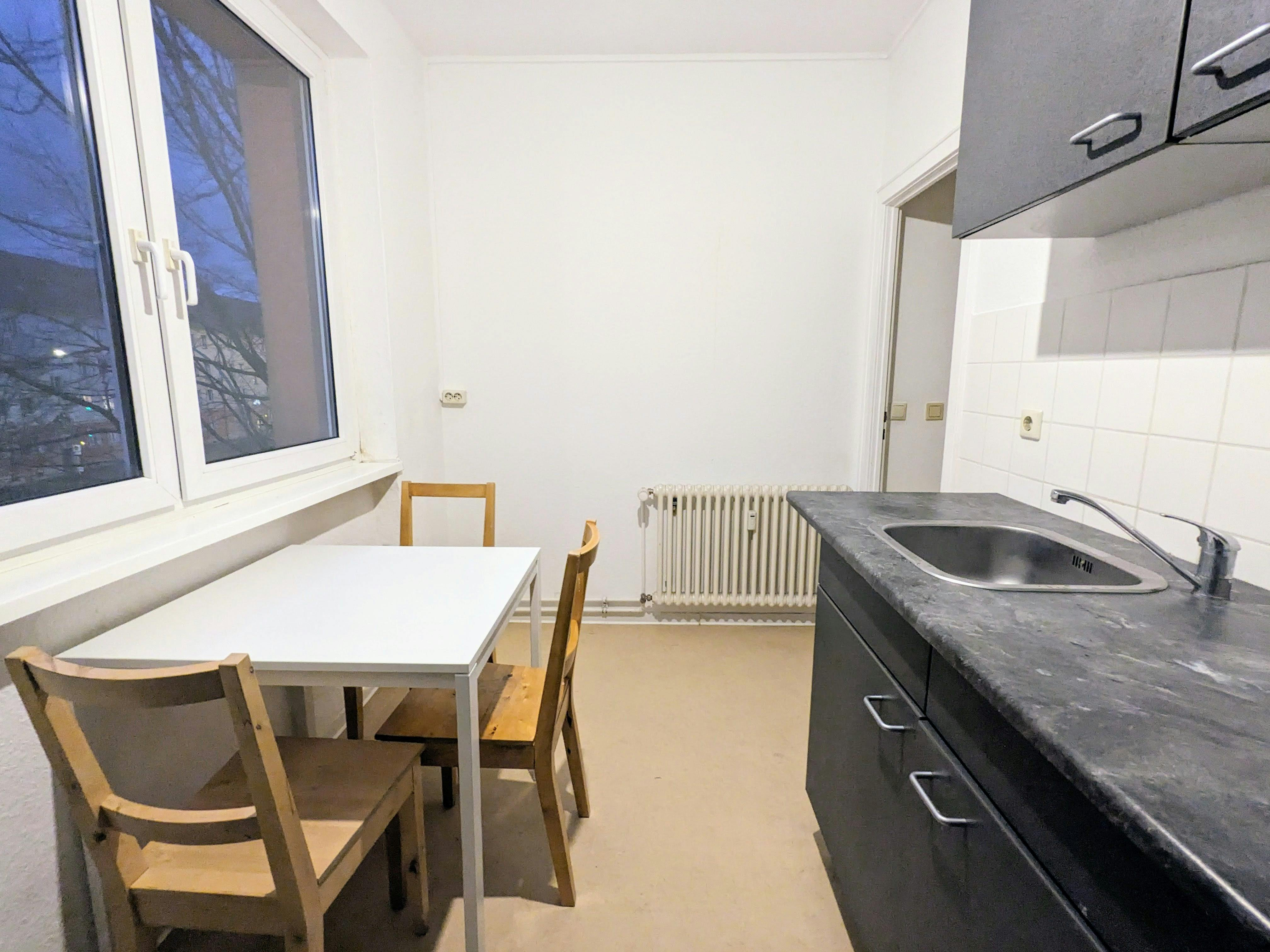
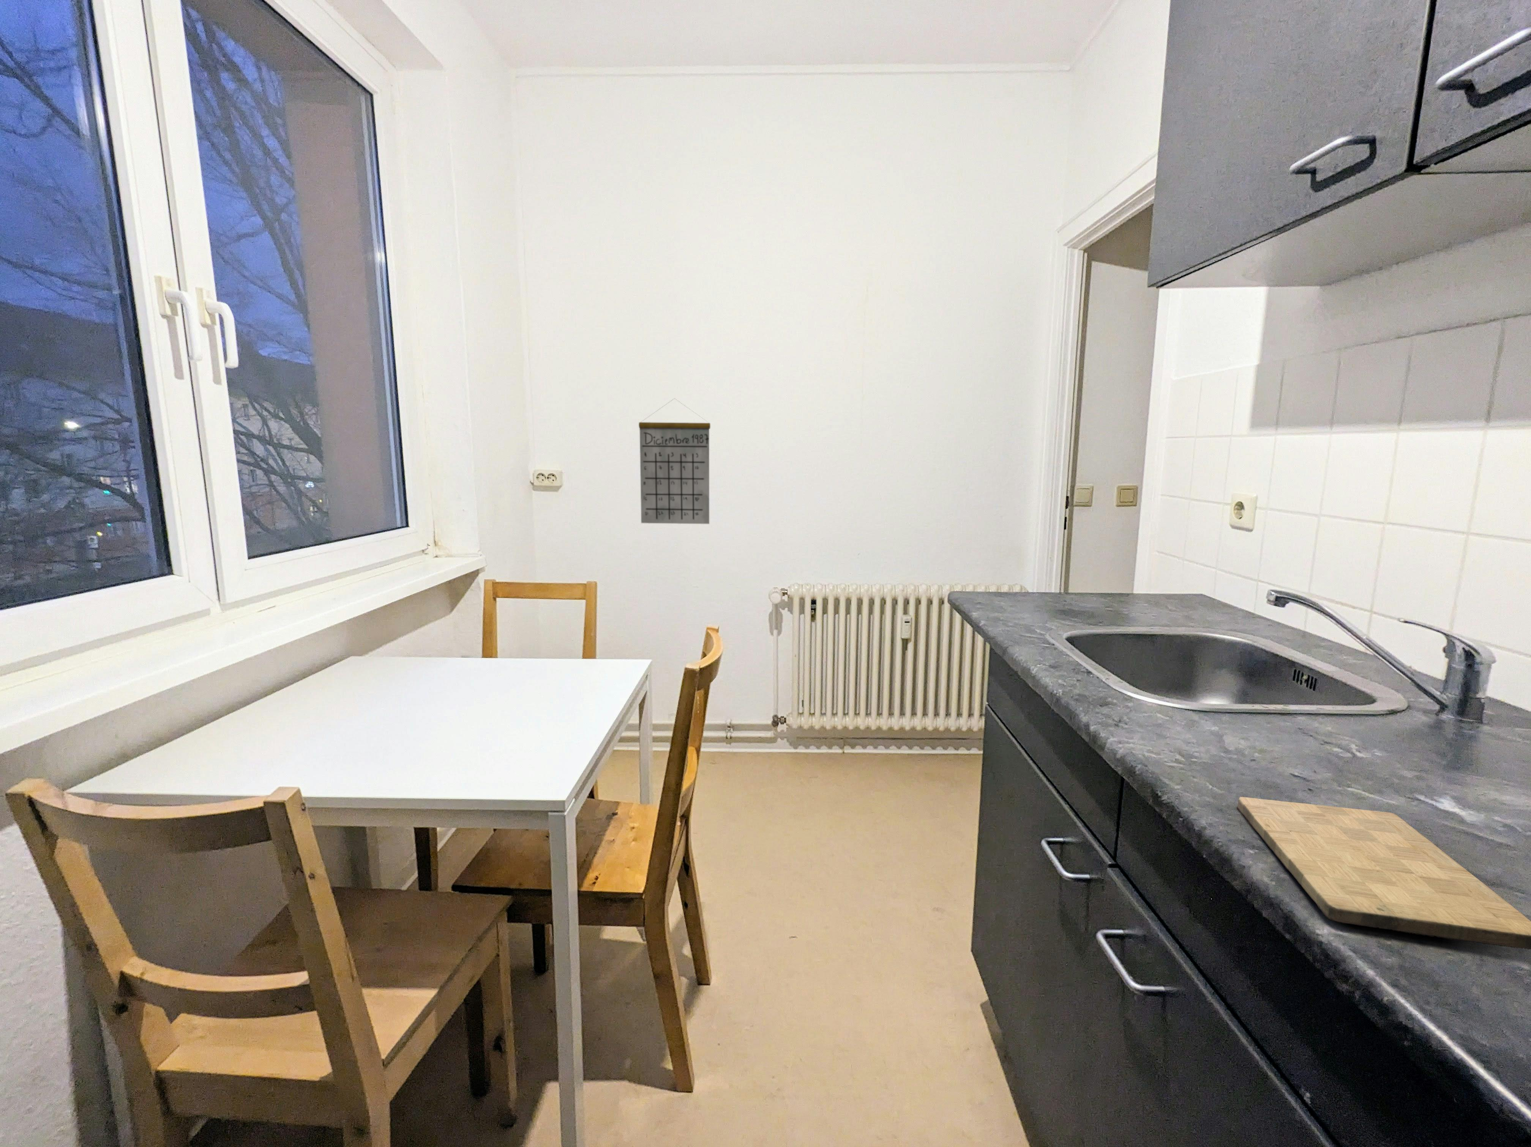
+ cutting board [1237,796,1531,949]
+ calendar [638,398,711,524]
